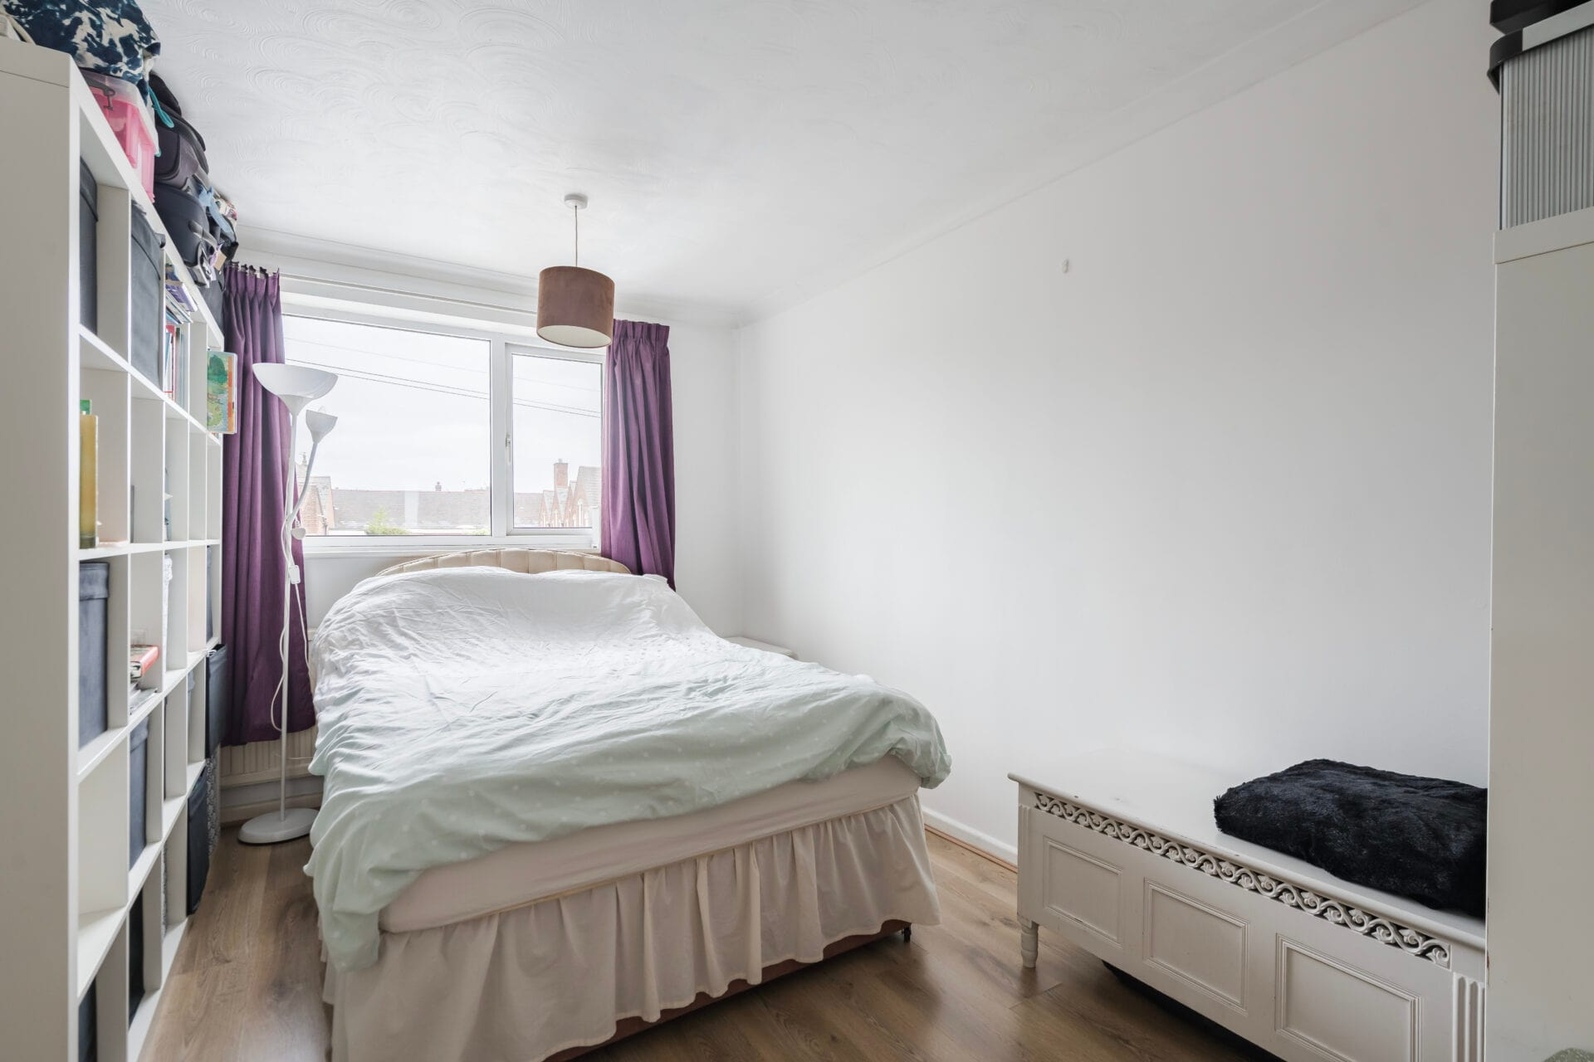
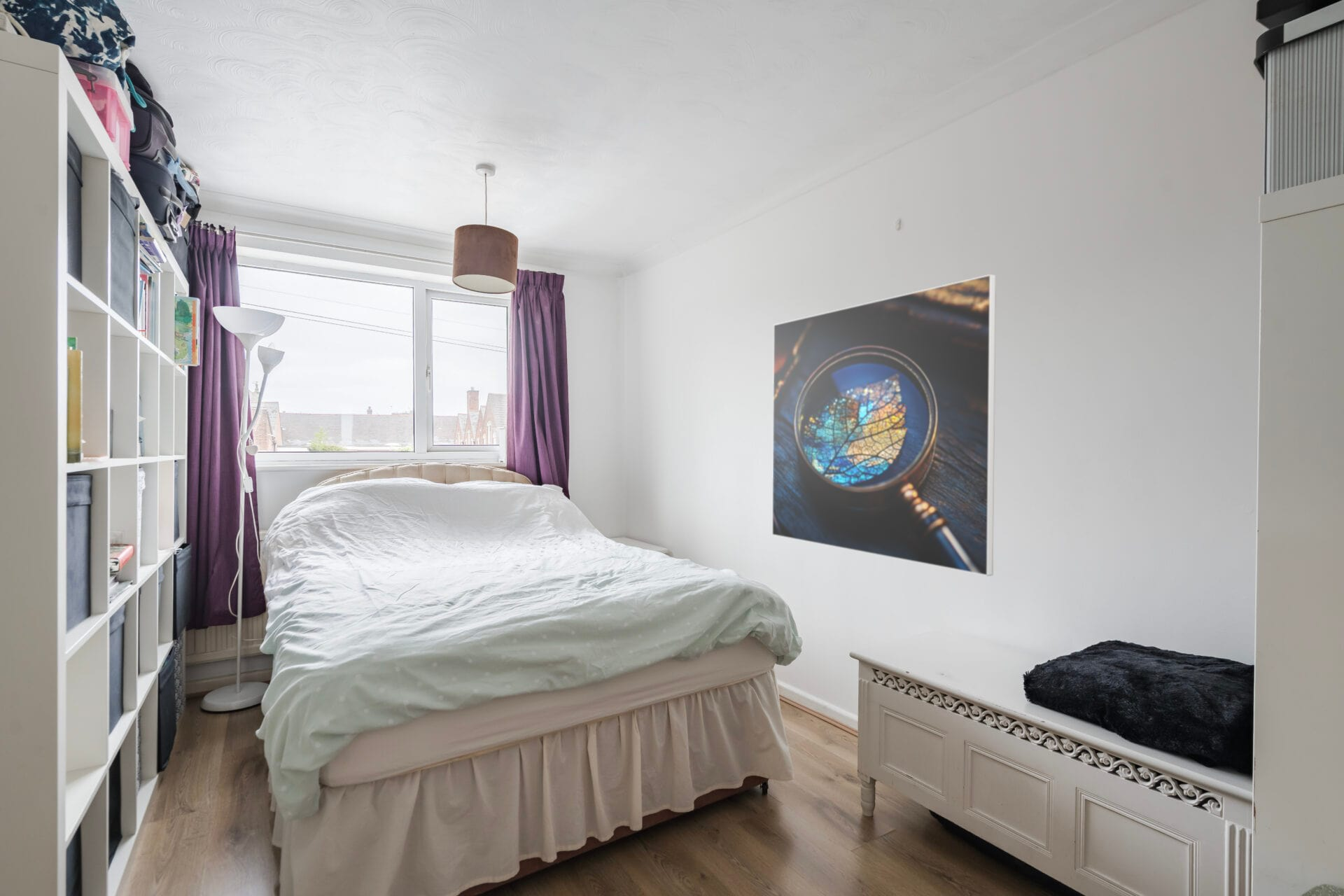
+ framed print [771,274,997,577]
